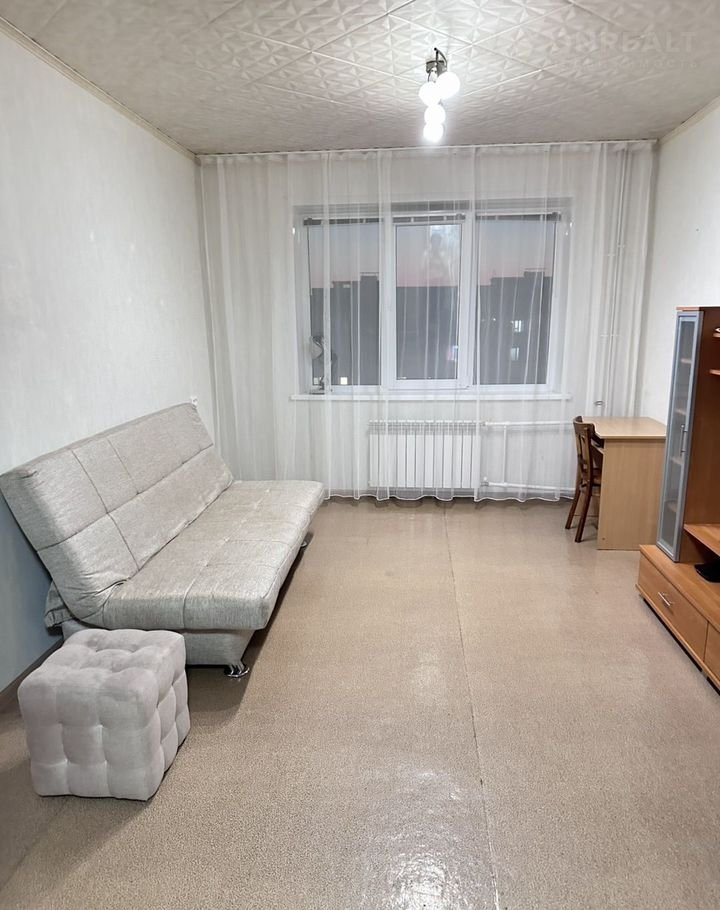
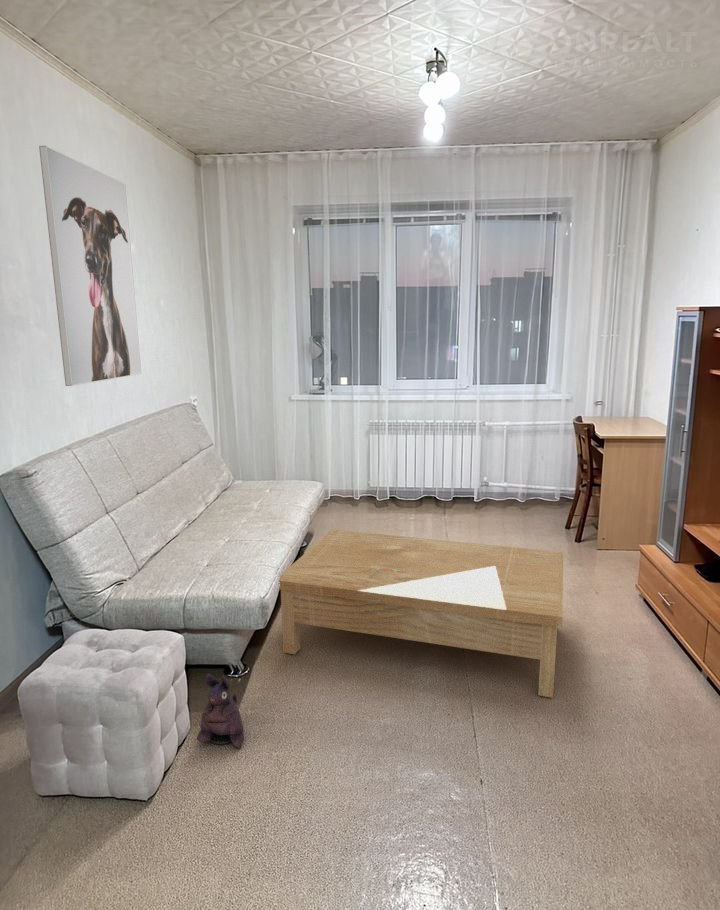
+ plush toy [196,672,245,749]
+ coffee table [278,529,564,699]
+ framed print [38,145,142,387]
